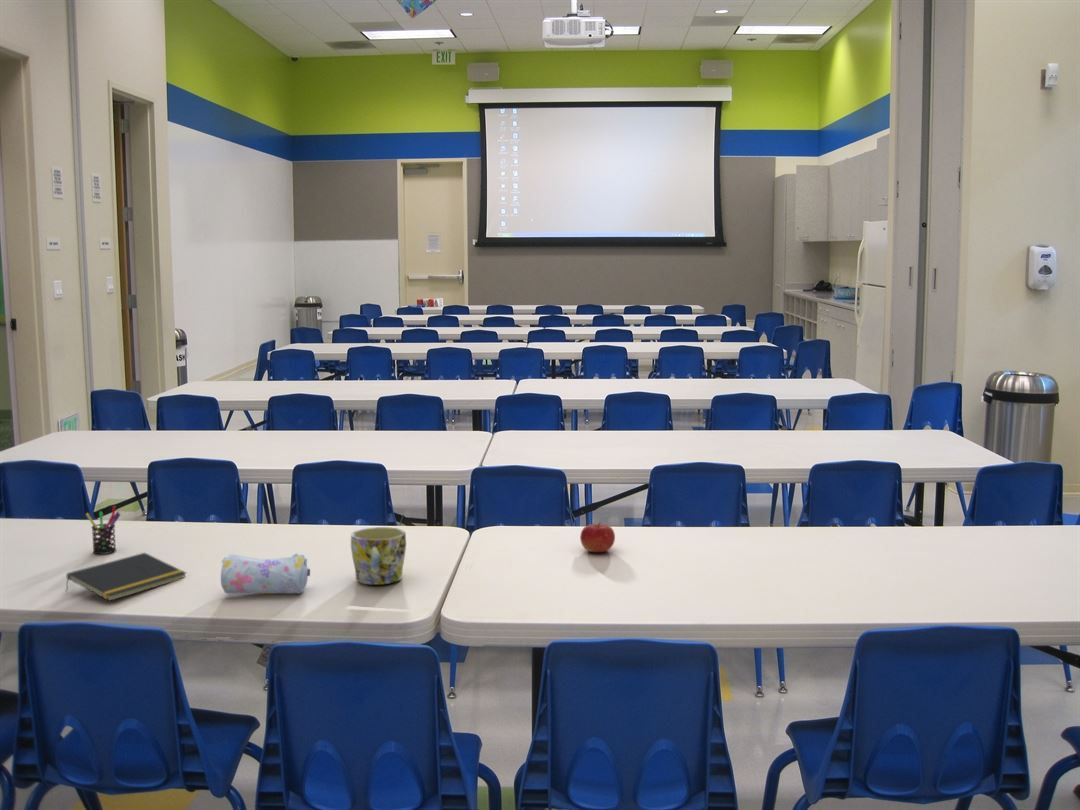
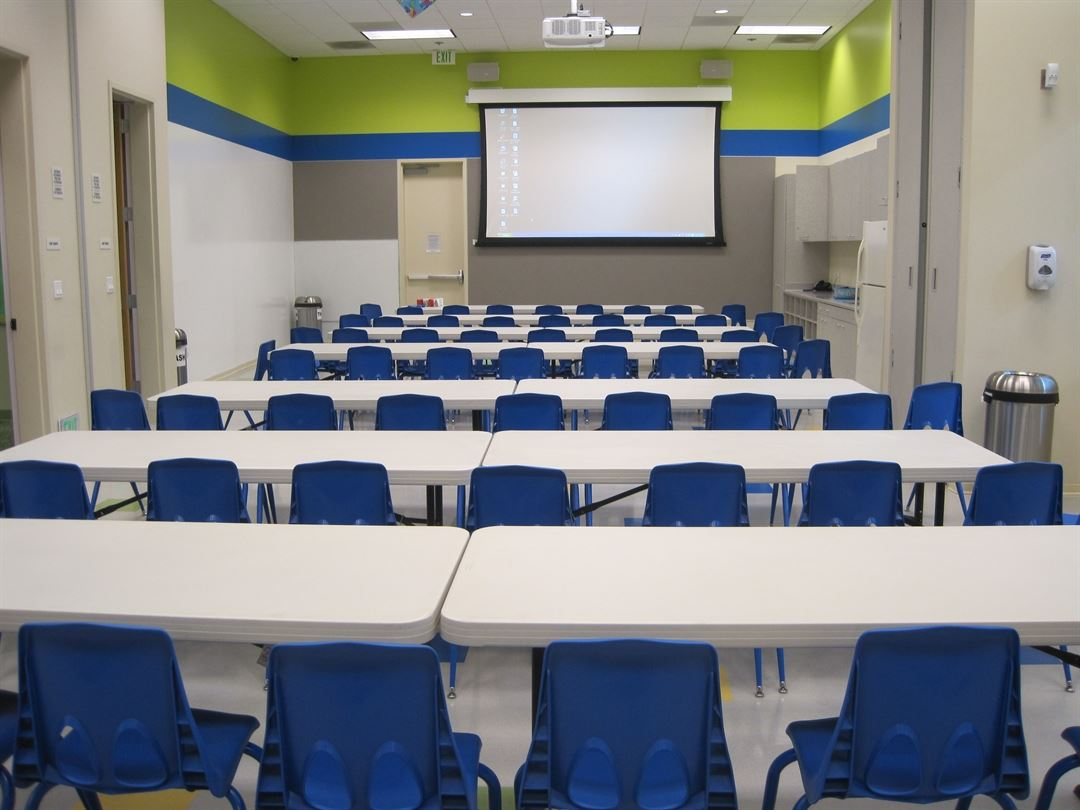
- fruit [579,521,616,553]
- mug [350,526,407,586]
- pencil case [220,553,311,595]
- pen holder [85,505,122,555]
- notepad [64,552,188,602]
